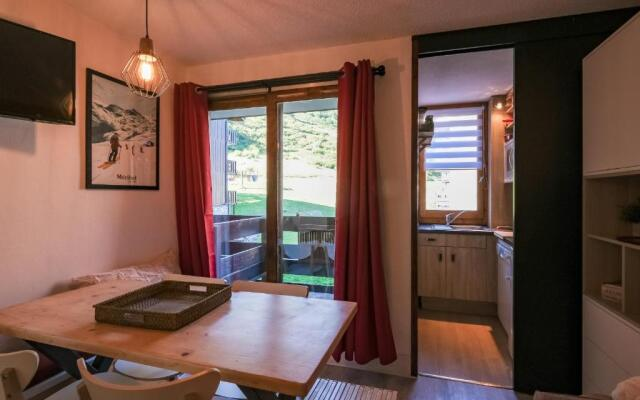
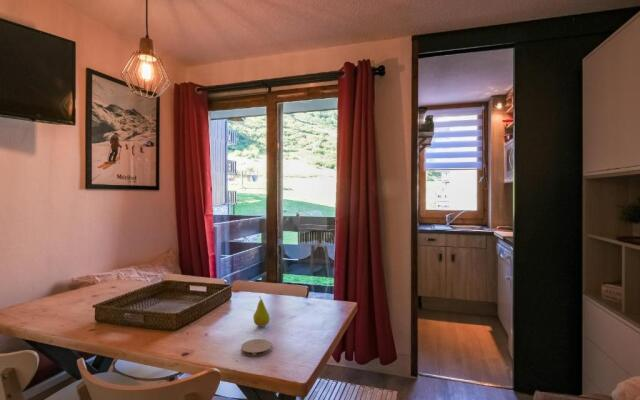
+ coaster [240,338,273,358]
+ fruit [252,295,271,328]
